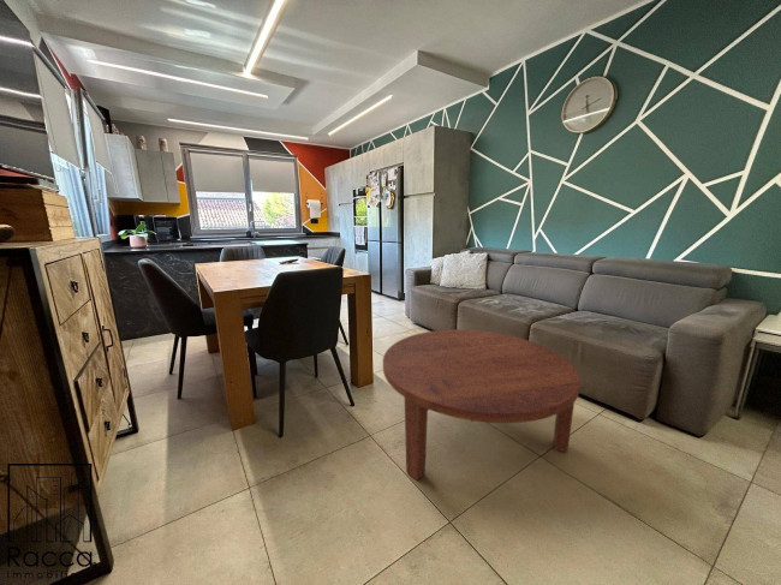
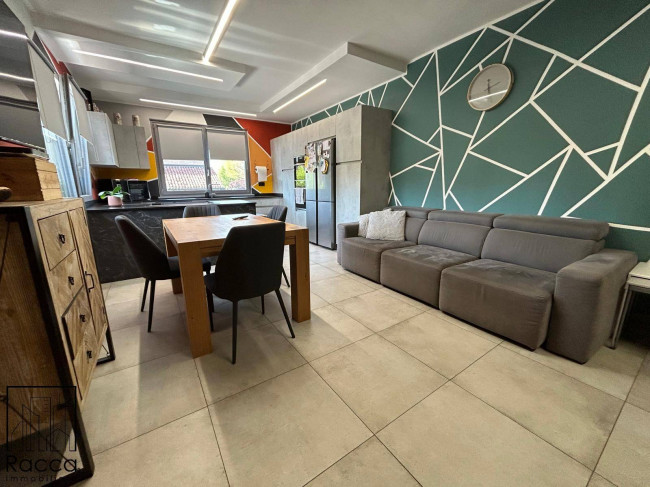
- coffee table [382,328,582,482]
